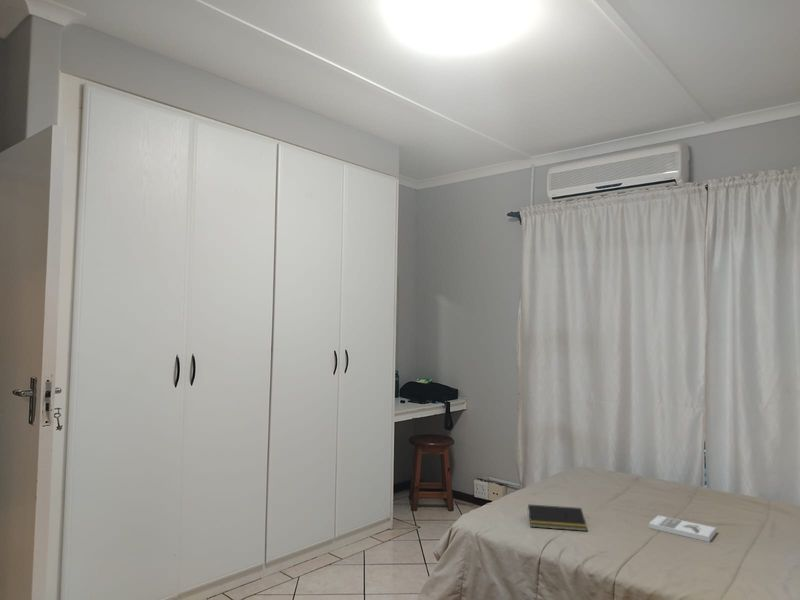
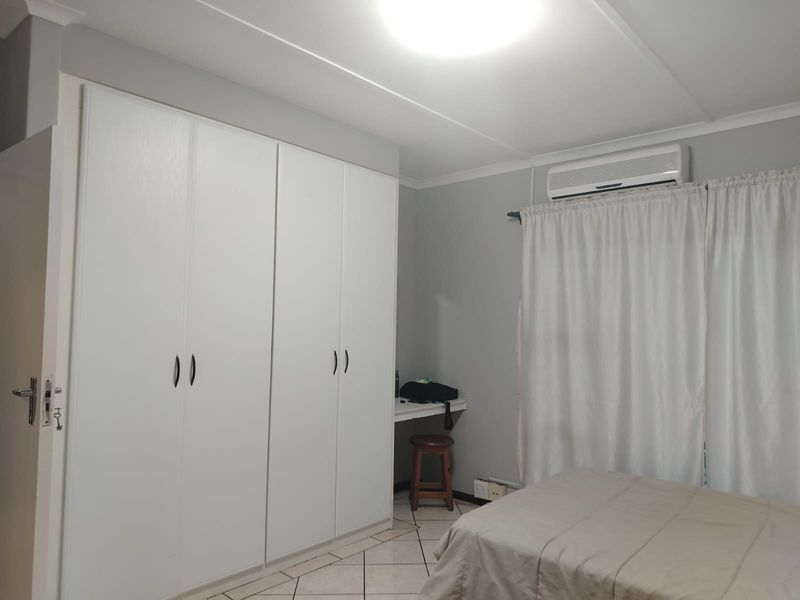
- book [648,514,718,543]
- notepad [526,503,588,532]
